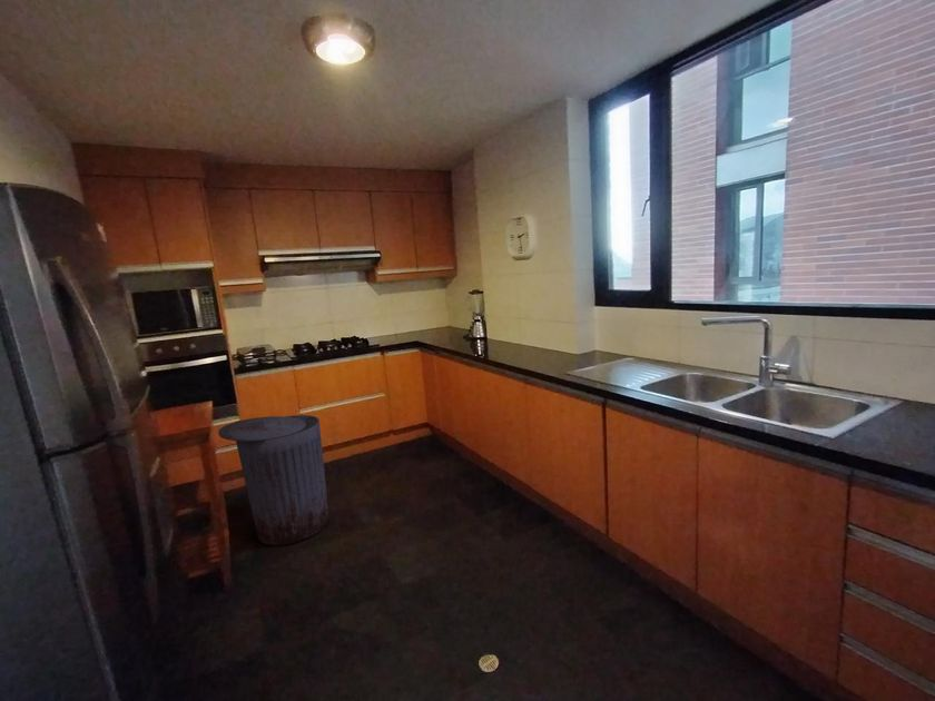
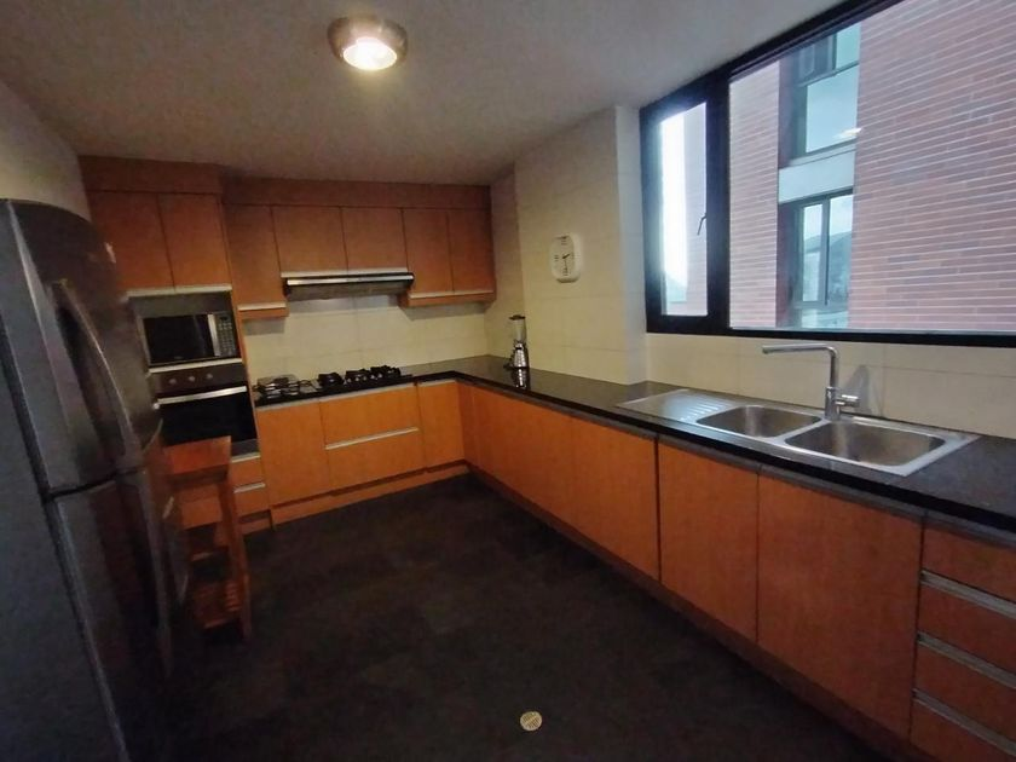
- trash can [217,414,329,546]
